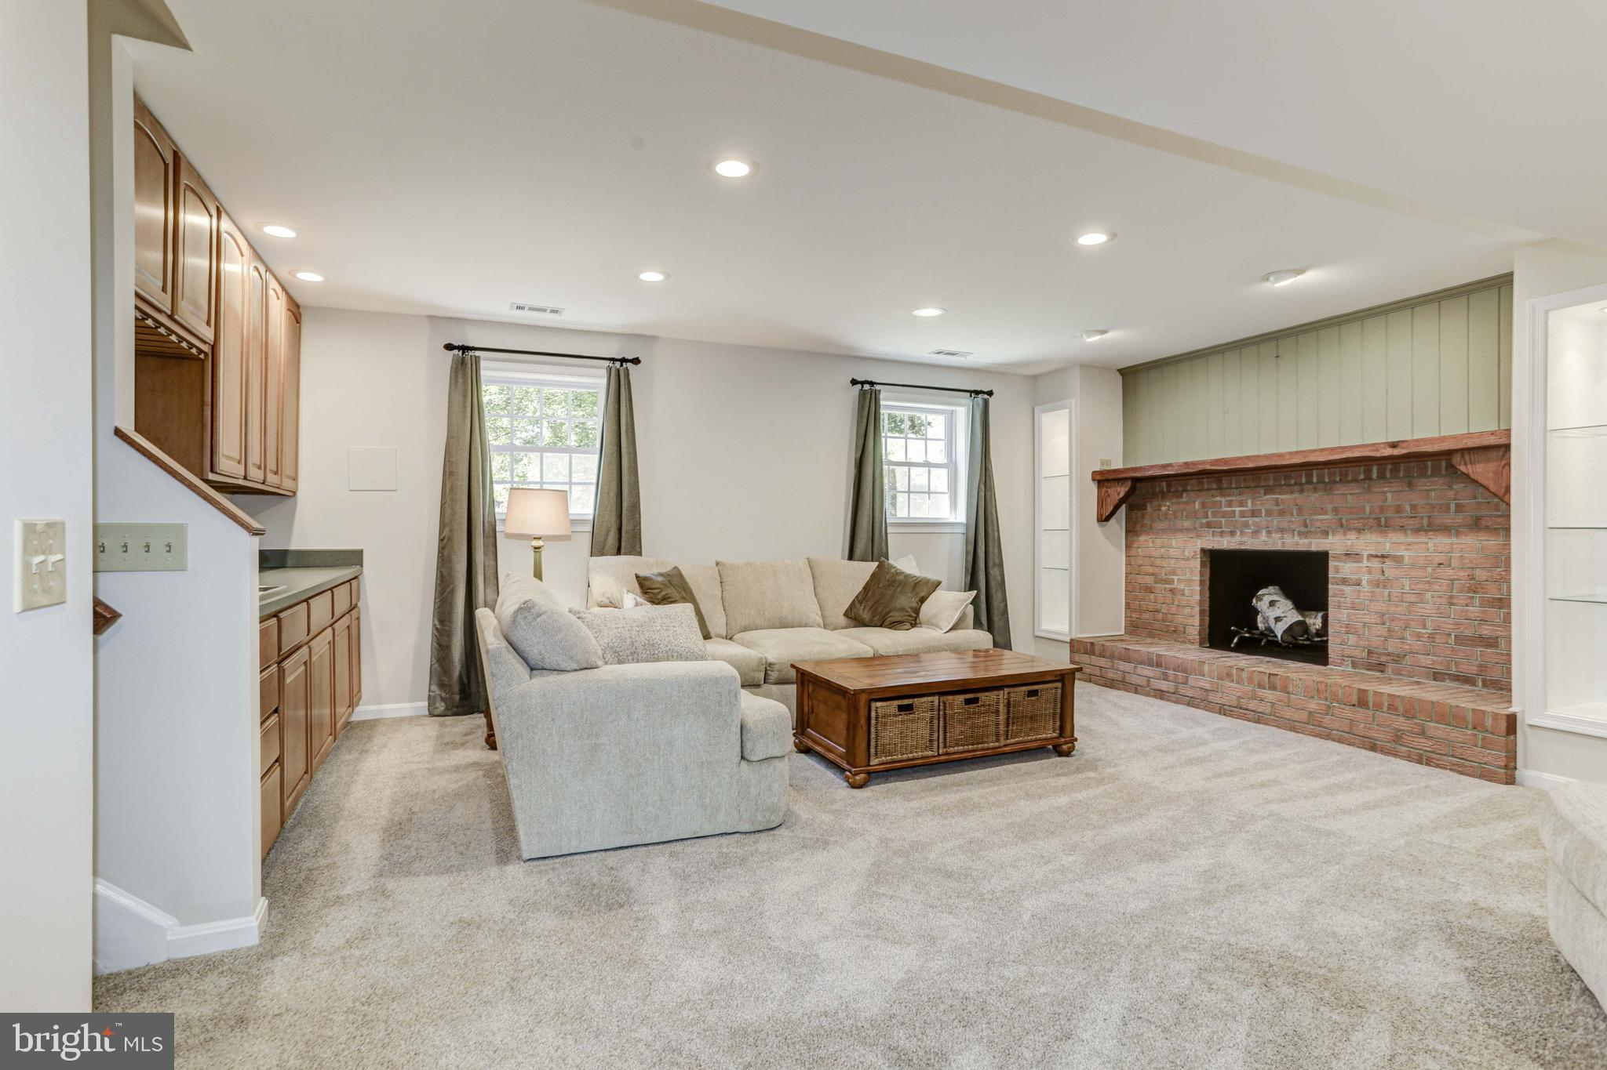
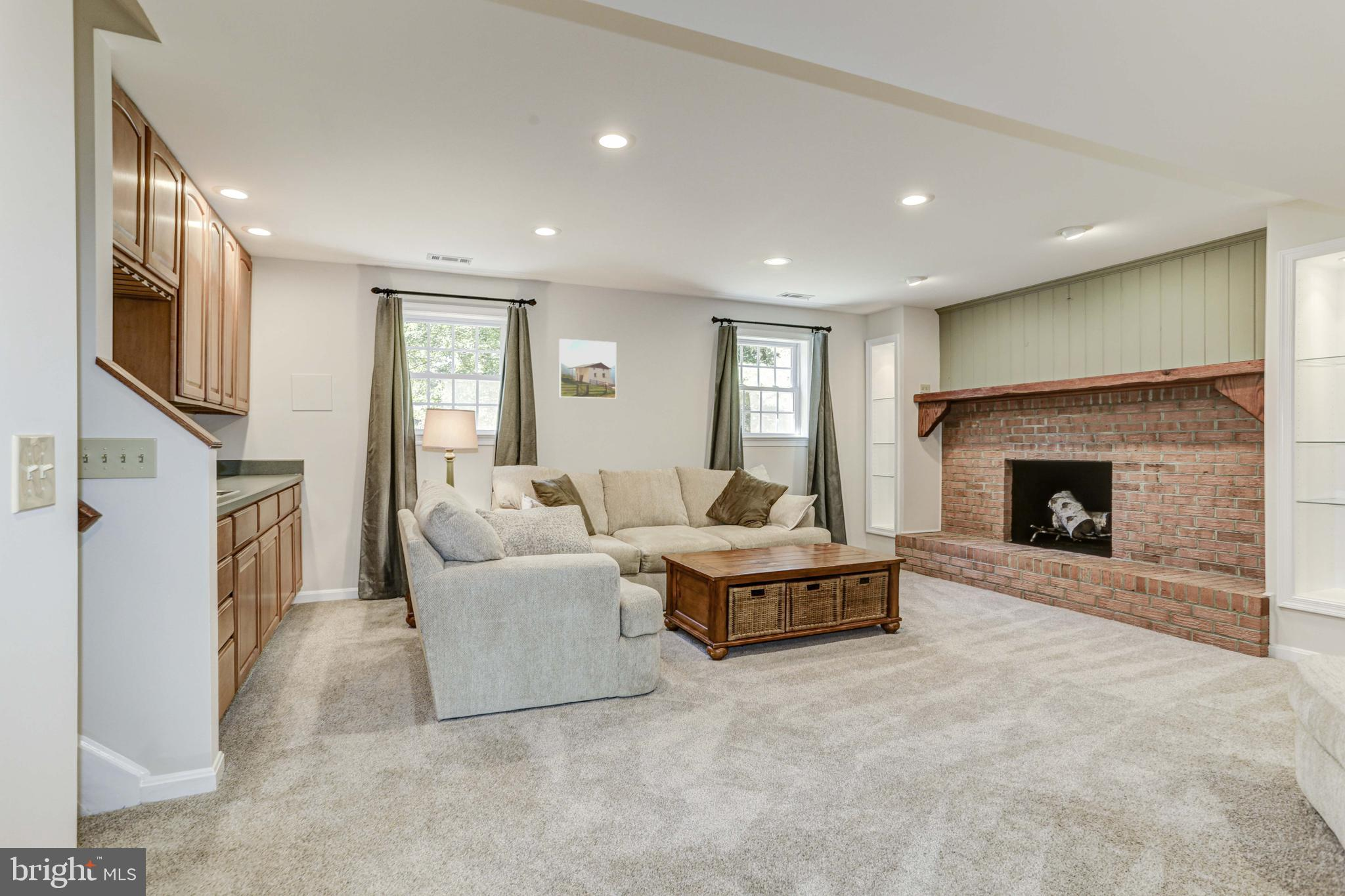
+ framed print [559,338,617,400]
